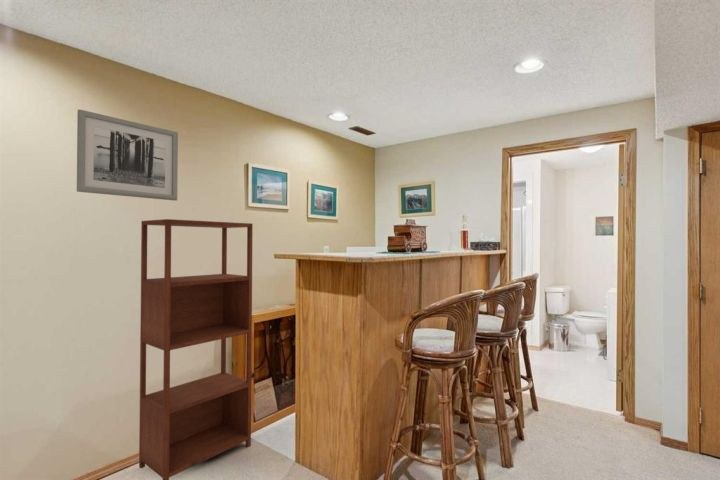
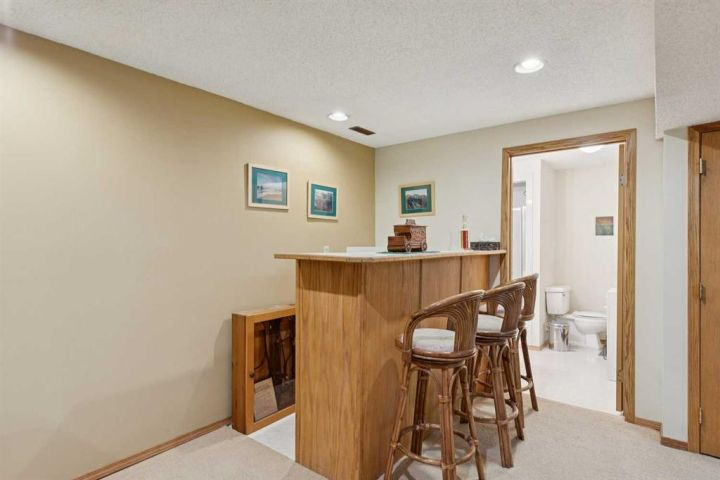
- shelving unit [138,218,254,480]
- wall art [76,108,179,202]
